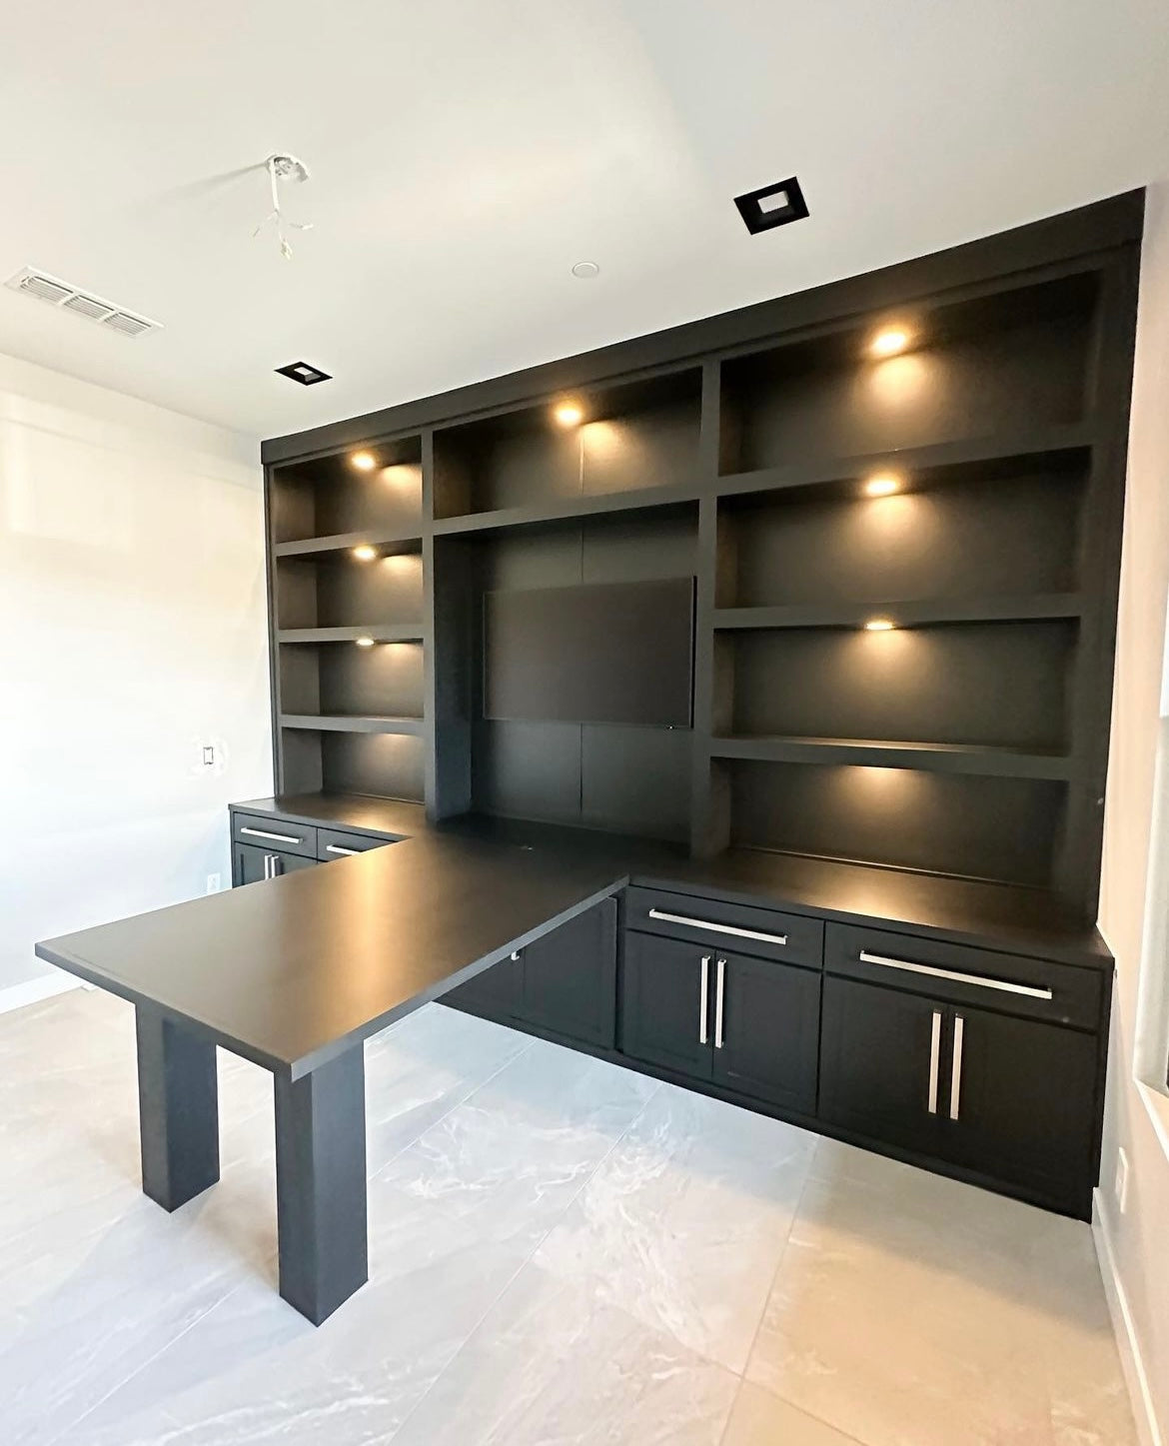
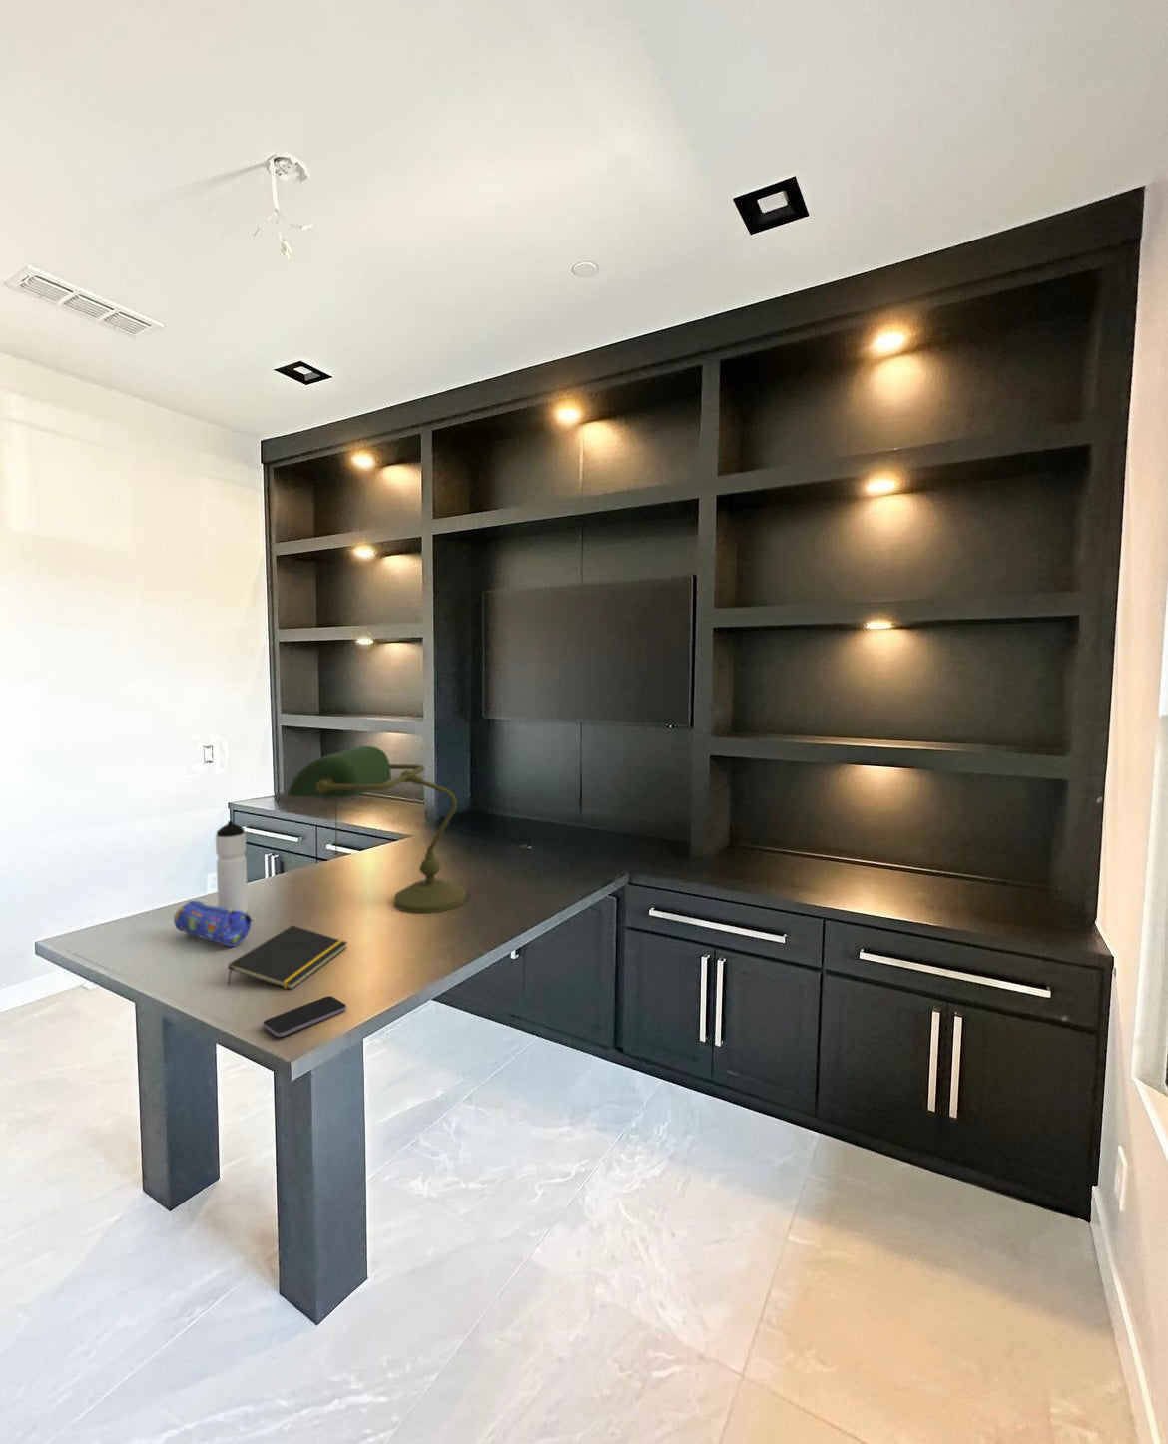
+ notepad [226,925,348,991]
+ water bottle [215,821,249,914]
+ pencil case [173,901,254,948]
+ desk lamp [286,746,467,914]
+ smartphone [261,995,347,1038]
